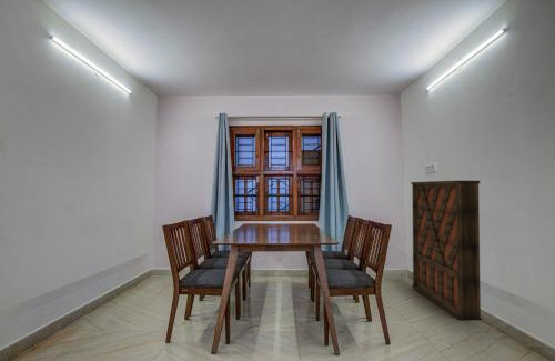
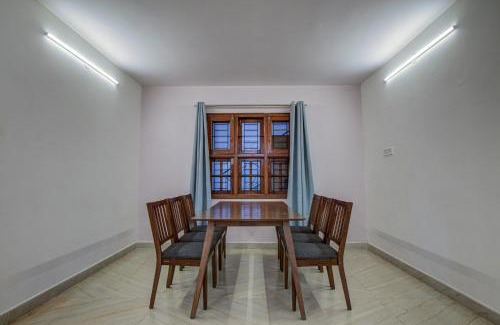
- storage cabinet [410,180,483,321]
